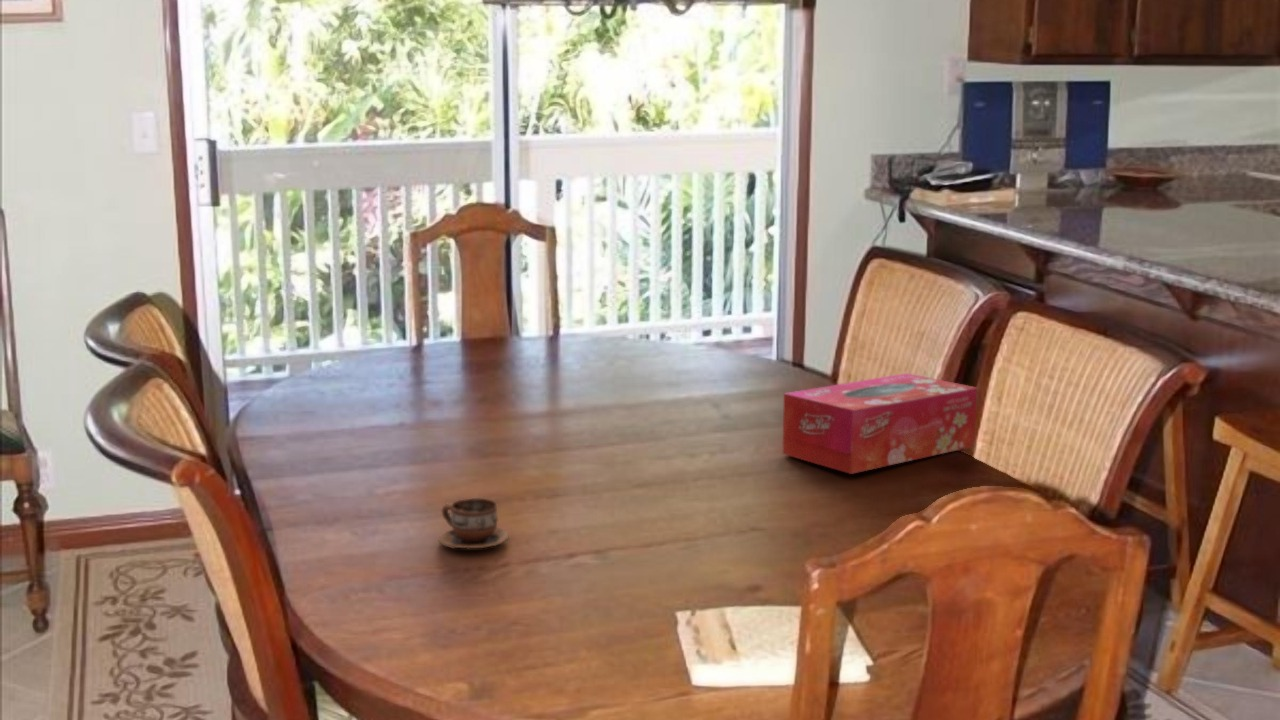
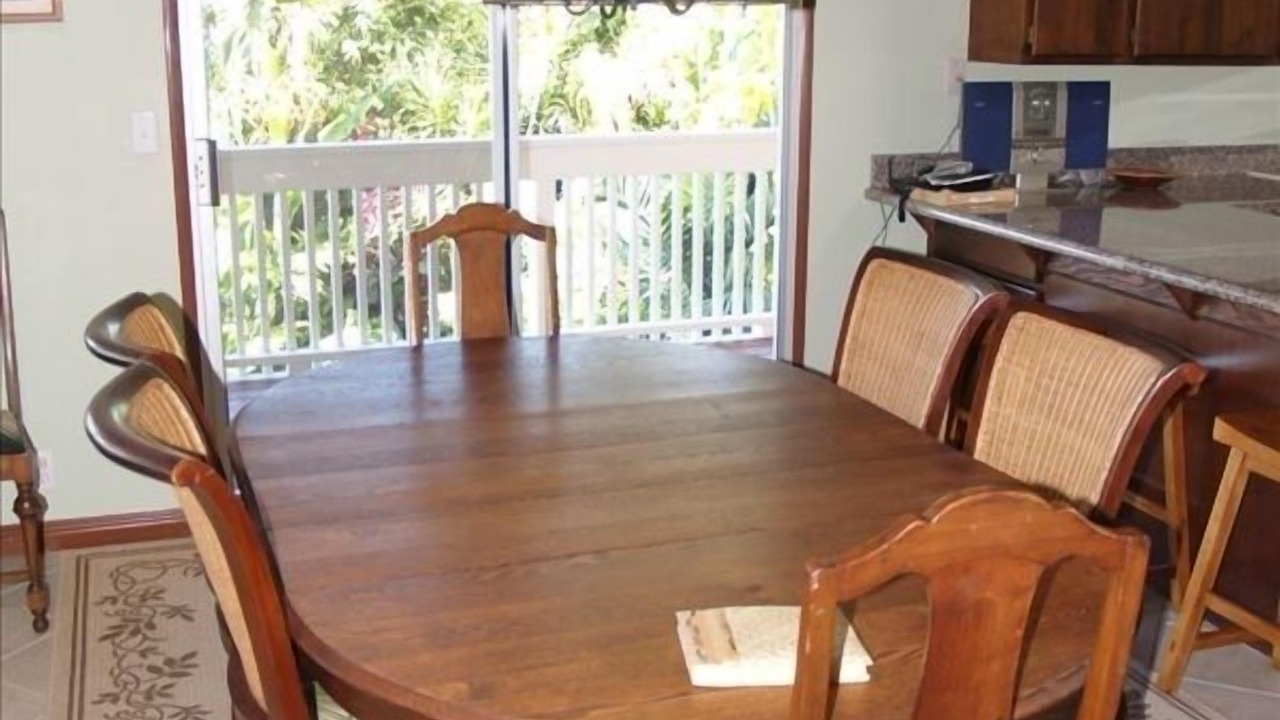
- tissue box [782,372,978,475]
- cup [438,497,510,550]
